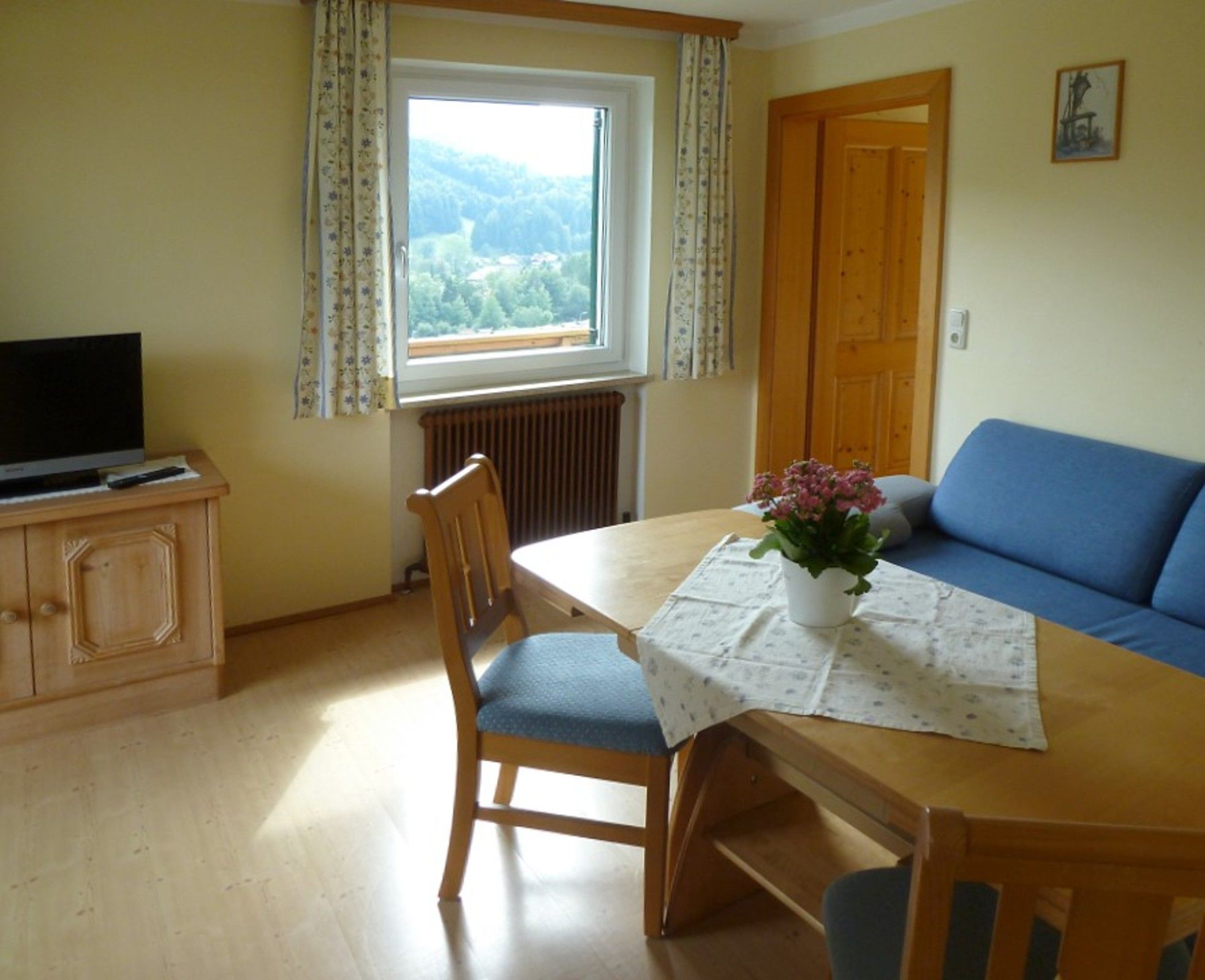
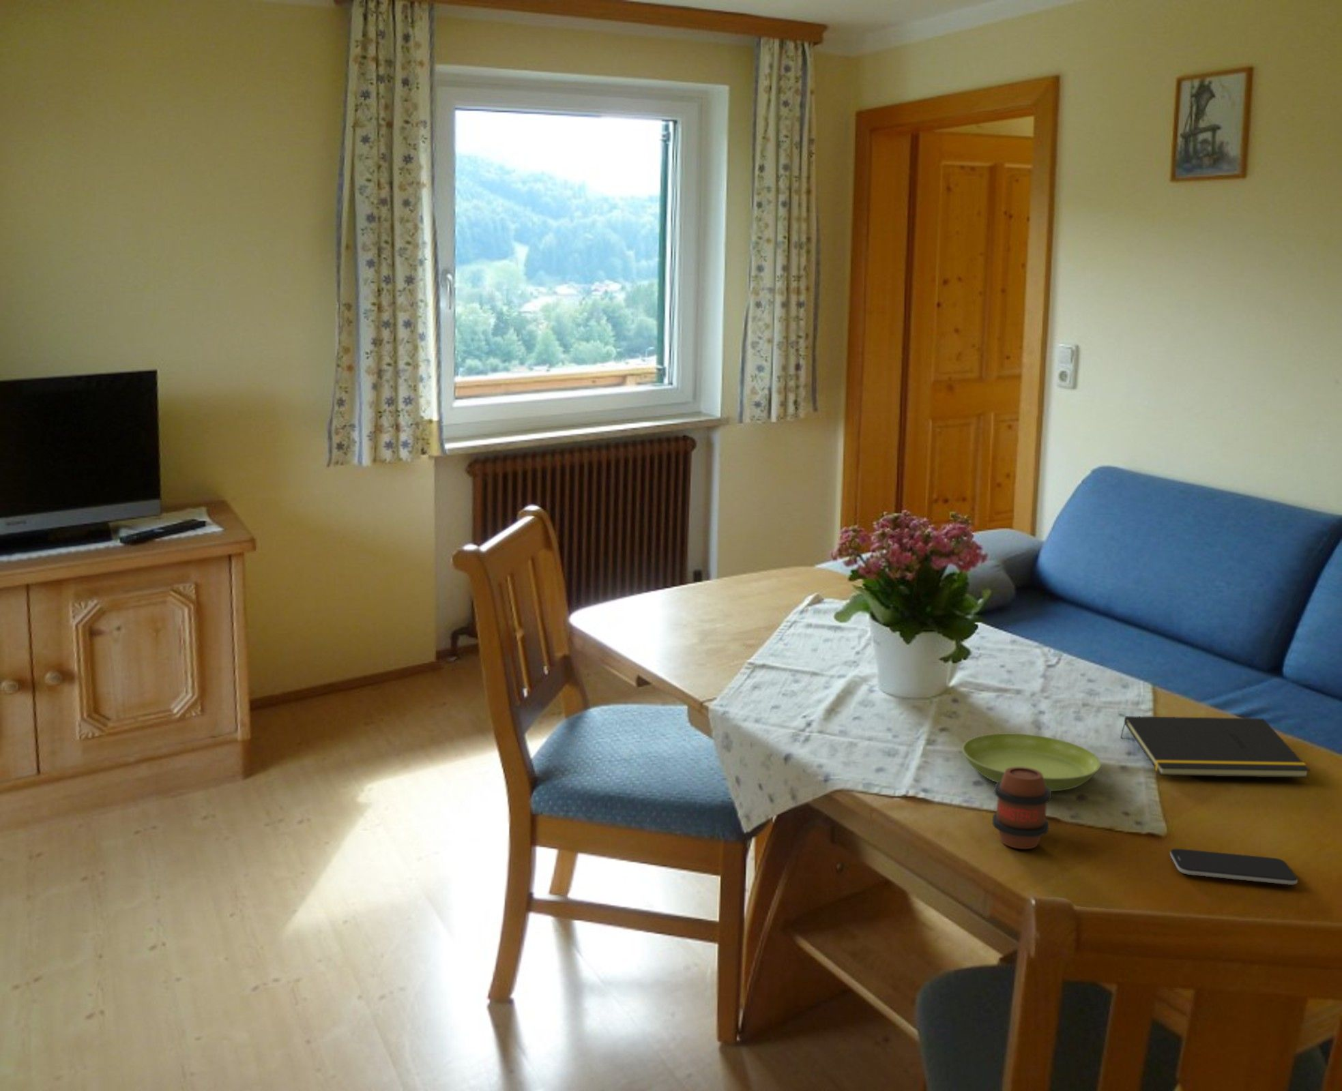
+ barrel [992,767,1052,849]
+ notepad [1120,716,1311,778]
+ saucer [961,733,1101,792]
+ smartphone [1169,848,1299,886]
